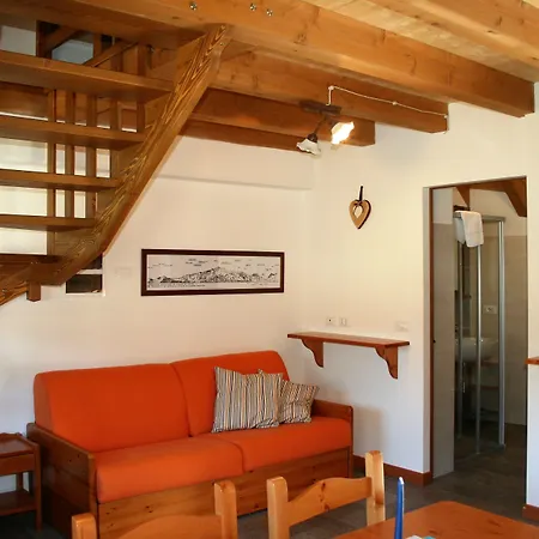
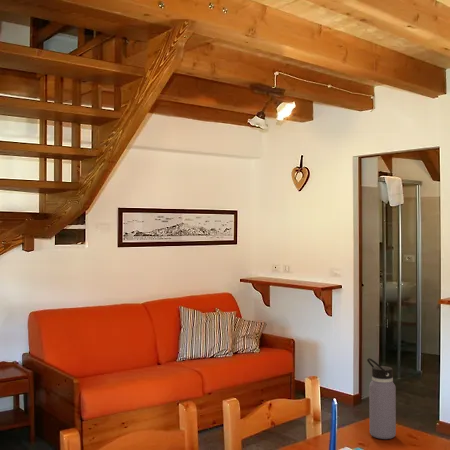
+ water bottle [366,357,397,440]
